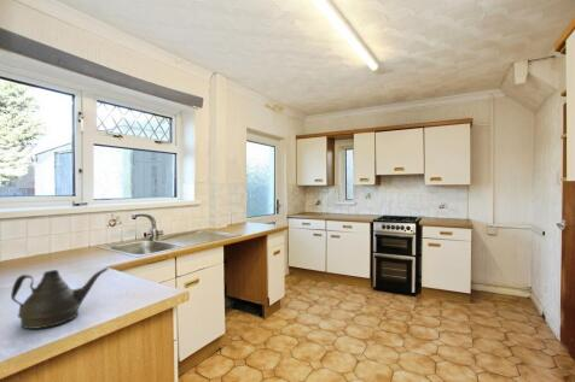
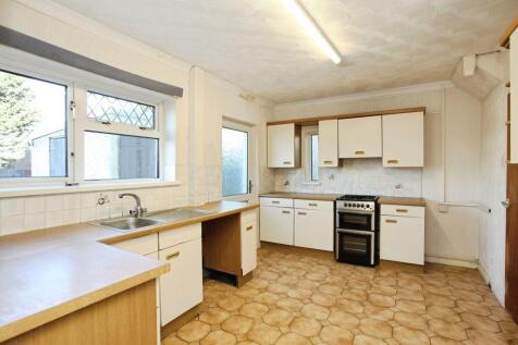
- teapot [10,266,110,330]
